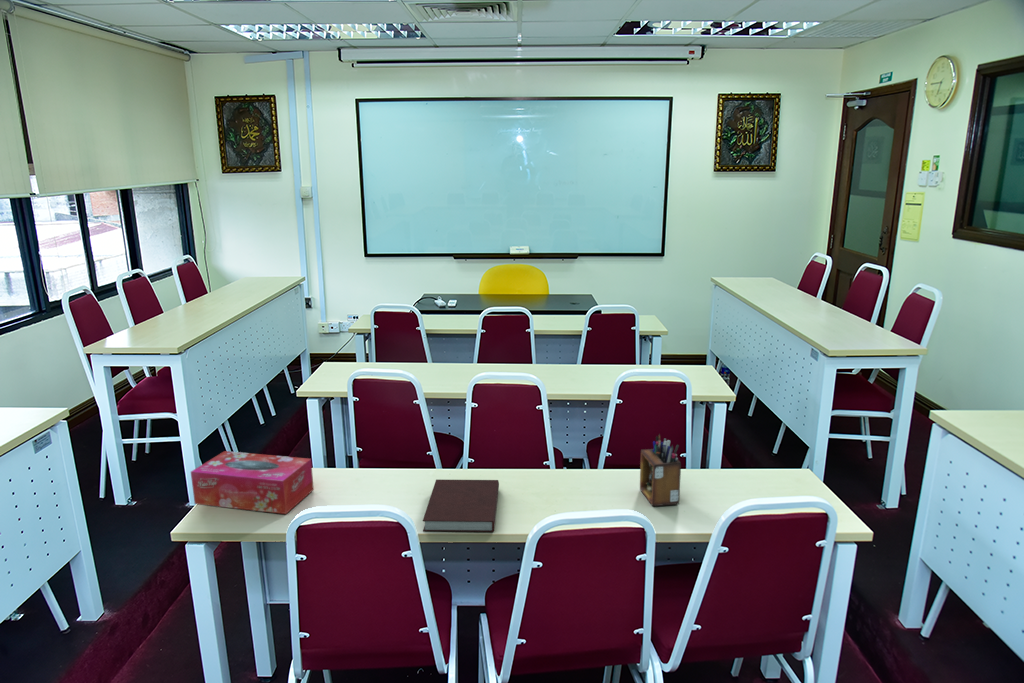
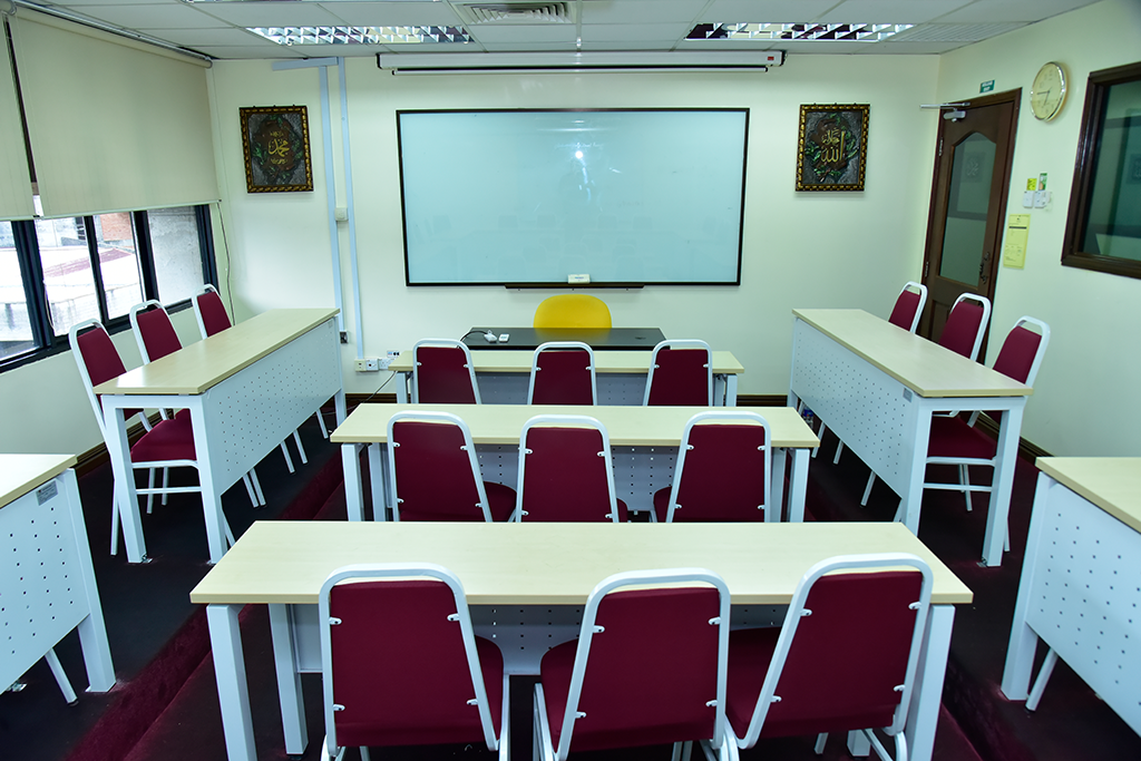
- tissue box [190,450,315,515]
- desk organizer [639,433,682,507]
- notebook [422,479,500,533]
